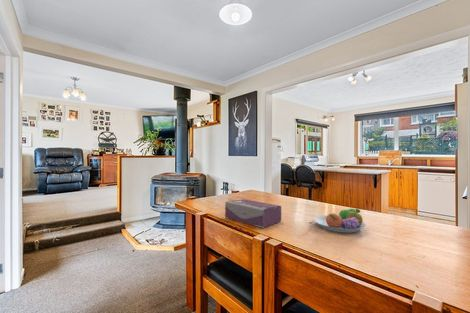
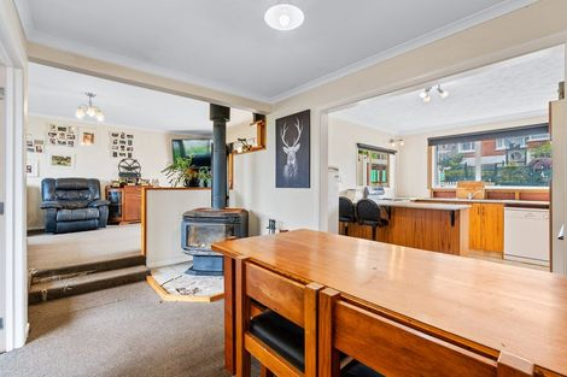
- fruit bowl [313,208,367,234]
- tissue box [224,198,282,229]
